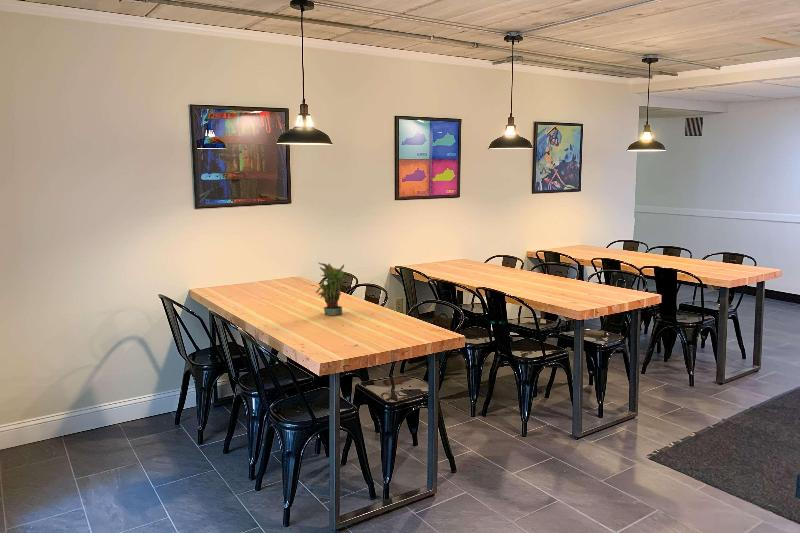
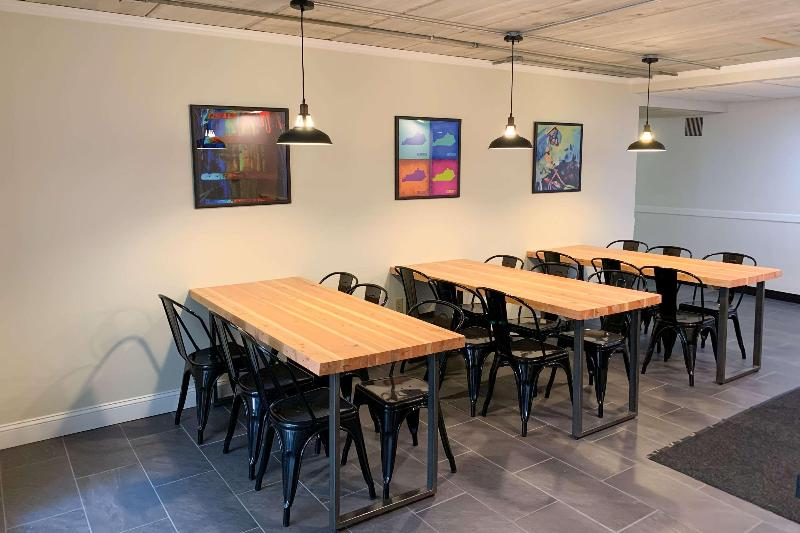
- potted plant [315,261,346,316]
